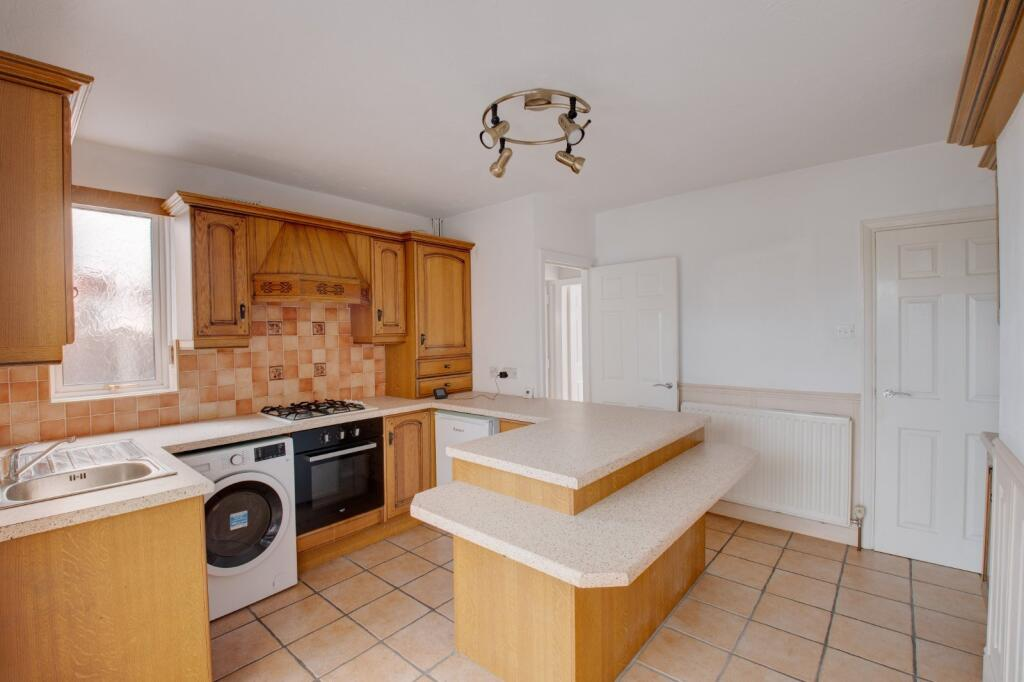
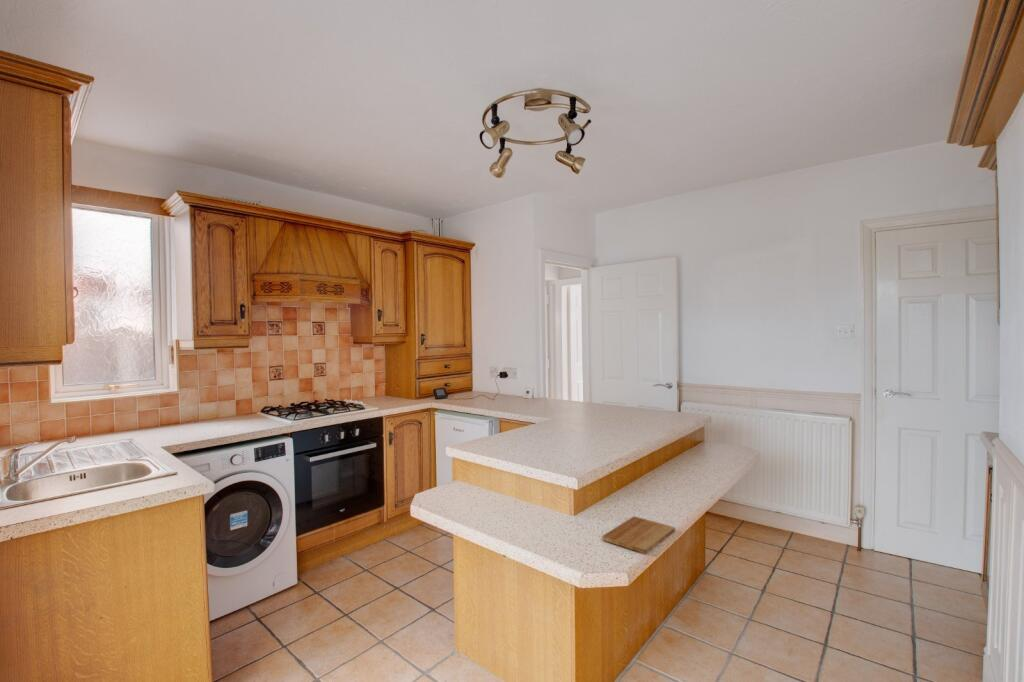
+ cutting board [601,515,676,555]
